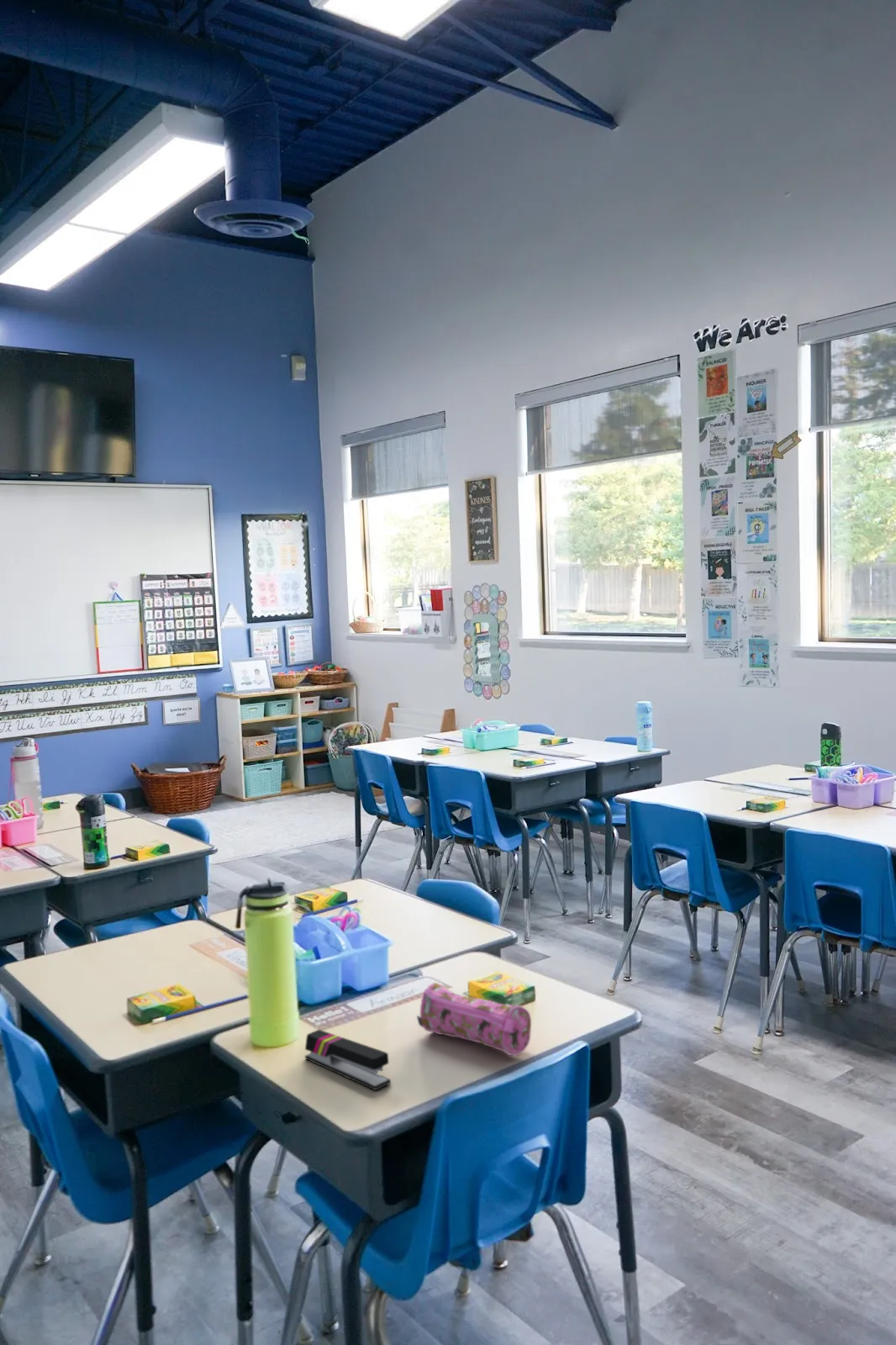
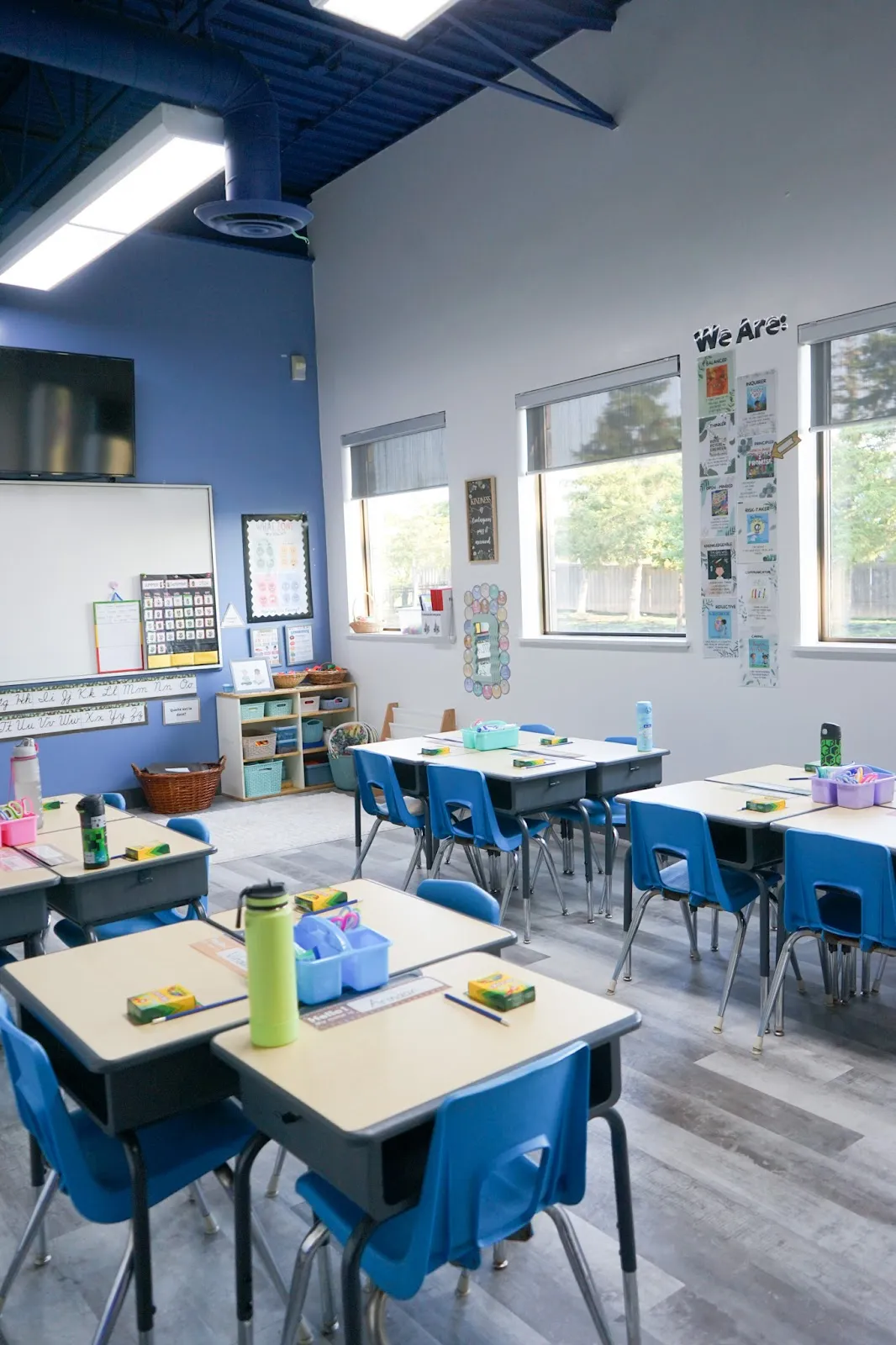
- pencil case [416,982,532,1057]
- stapler [304,1029,392,1091]
